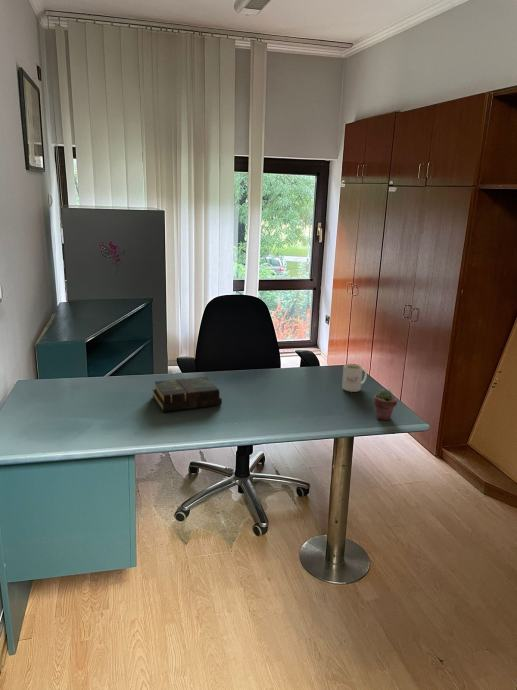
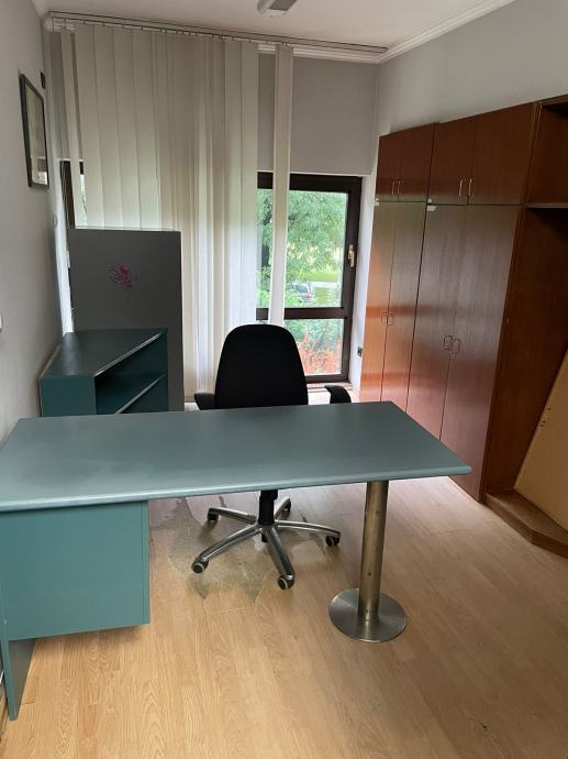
- book [151,376,223,413]
- mug [341,362,368,393]
- potted succulent [373,388,398,421]
